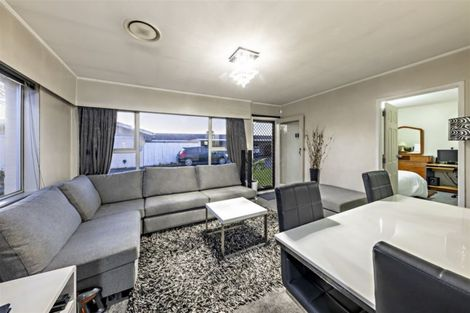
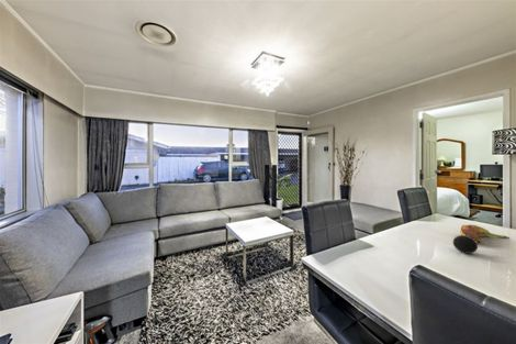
+ banana [459,224,511,244]
+ decorative ball [452,234,479,255]
